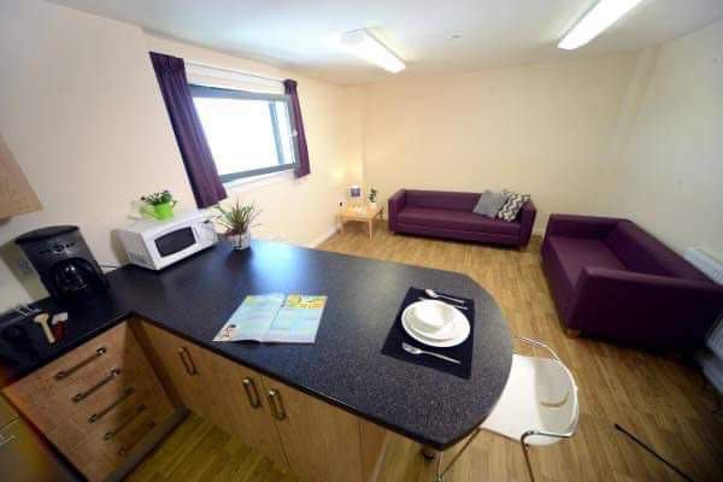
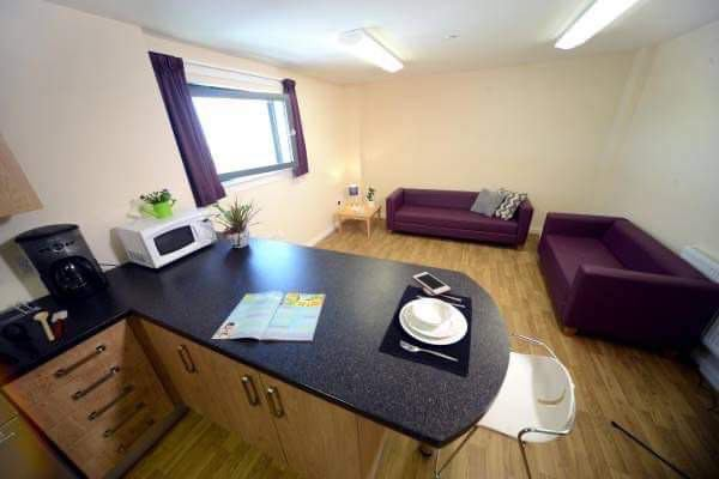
+ cell phone [412,271,452,296]
